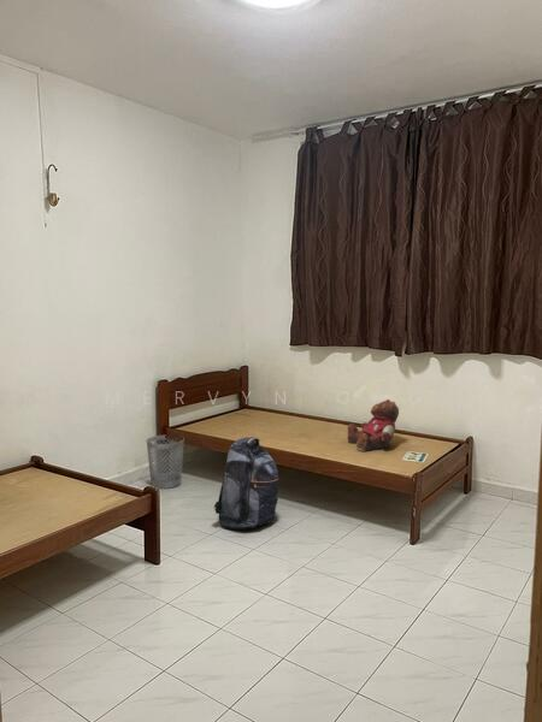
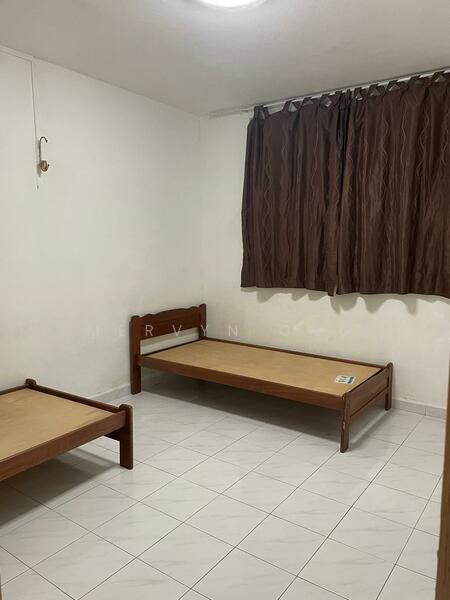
- backpack [213,436,279,531]
- teddy bear [347,398,400,452]
- wastebasket [146,434,185,490]
